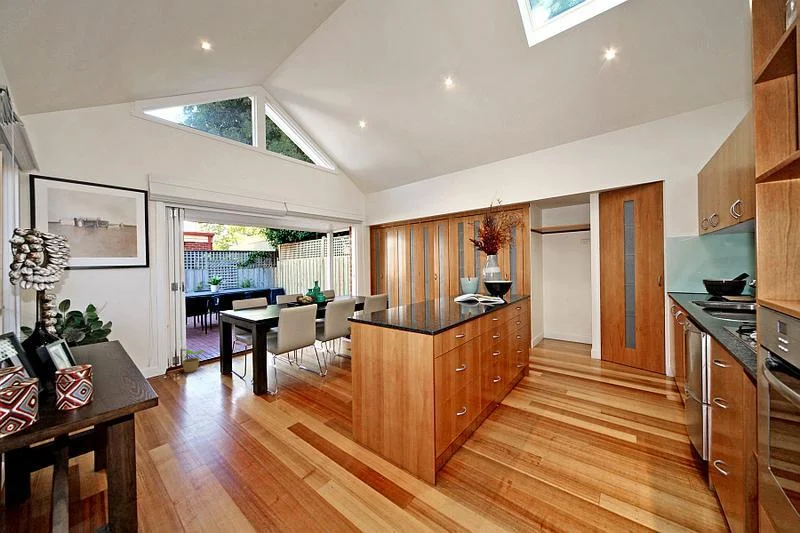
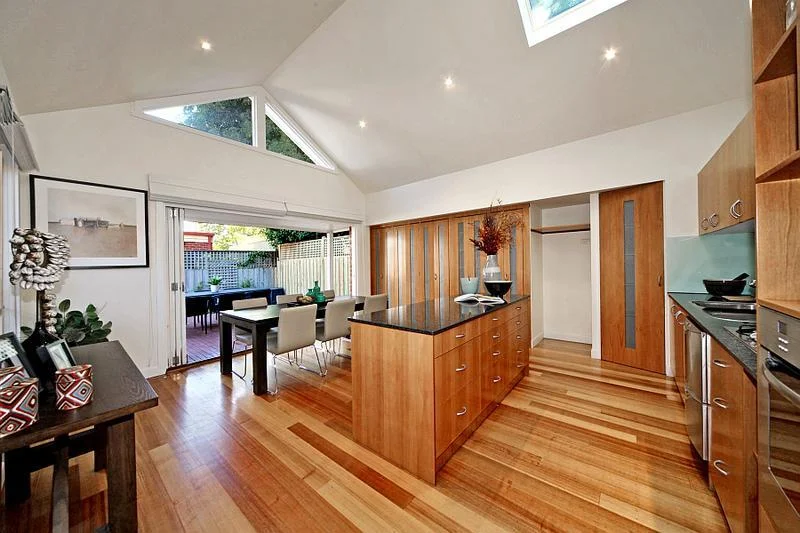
- potted plant [180,346,205,373]
